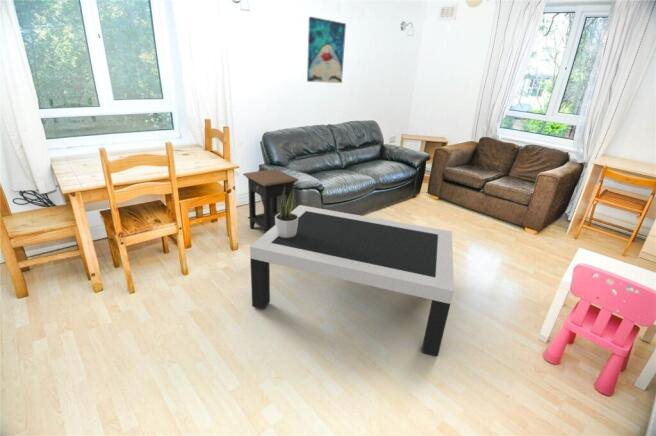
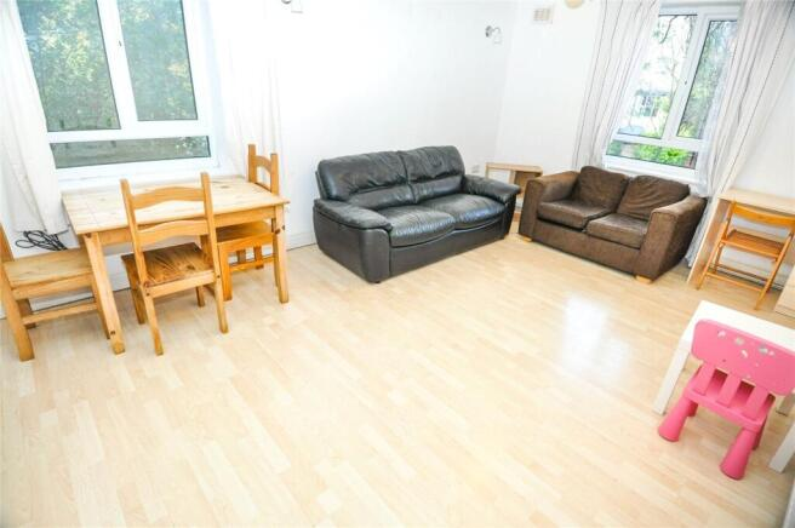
- side table [242,168,300,234]
- coffee table [249,204,455,357]
- potted plant [275,187,298,238]
- wall art [306,16,347,84]
